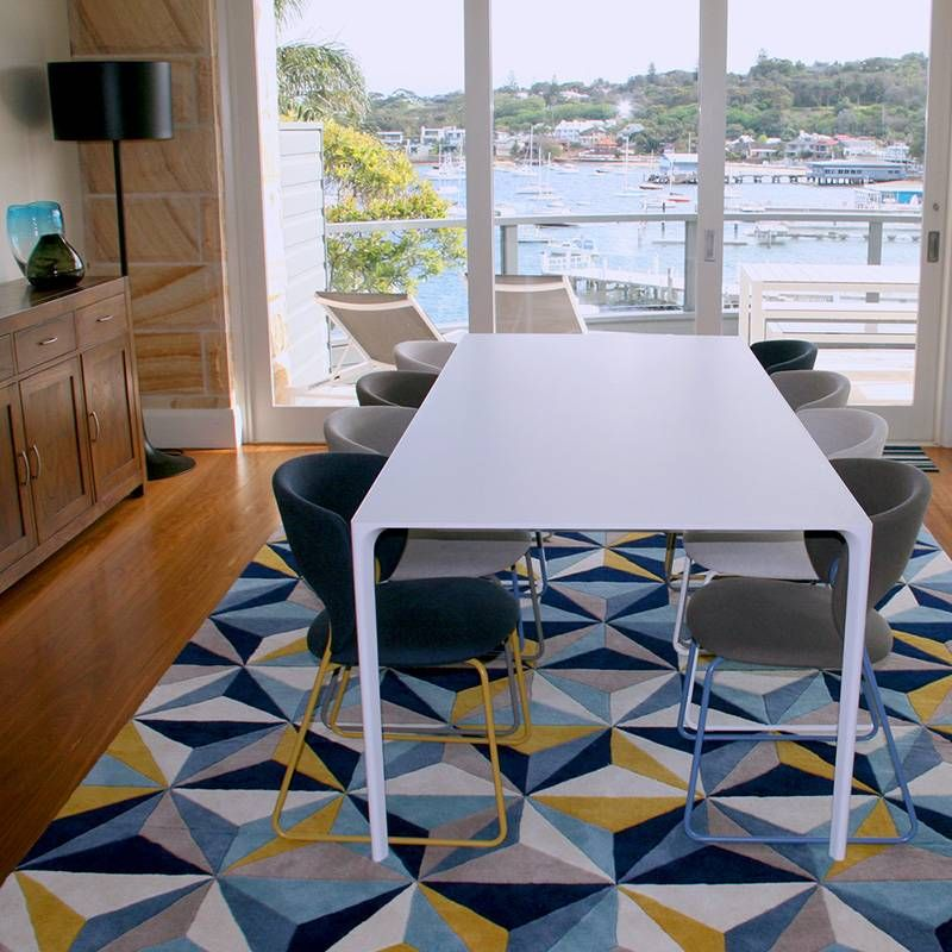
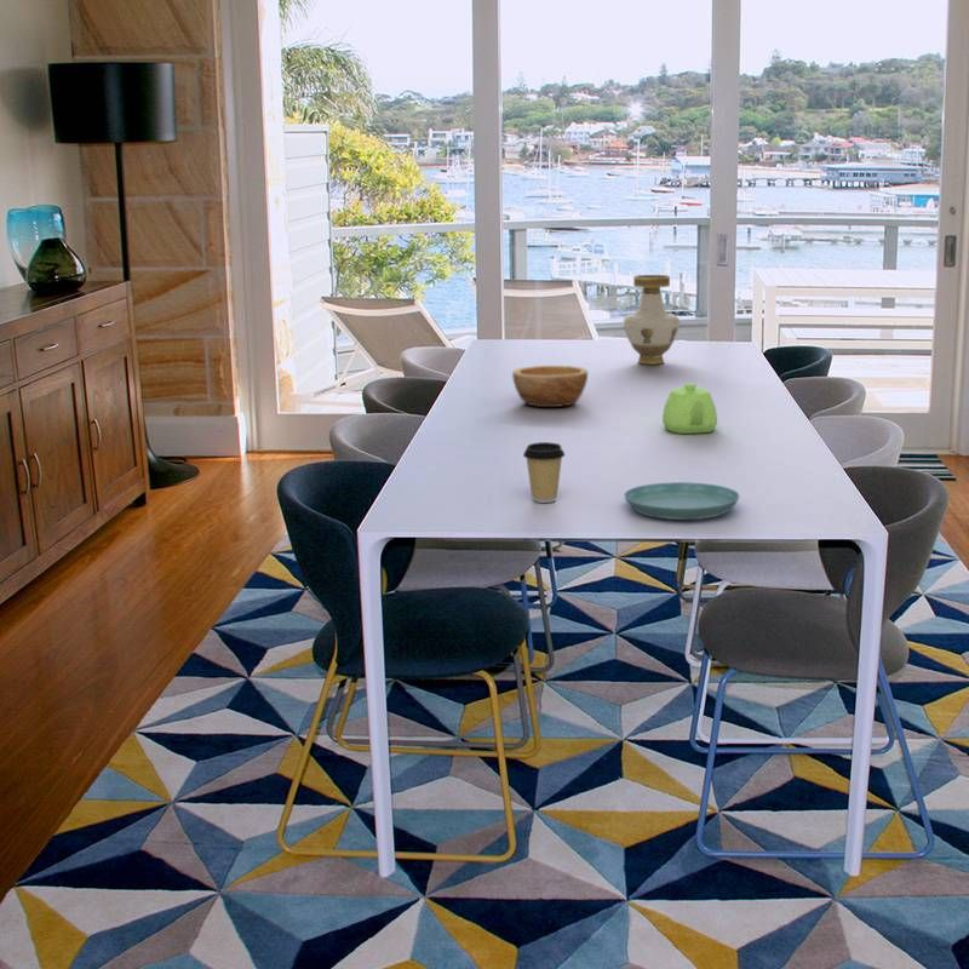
+ vase [623,274,681,366]
+ coffee cup [522,441,566,504]
+ teapot [661,383,718,435]
+ bowl [511,365,589,408]
+ saucer [623,481,741,521]
